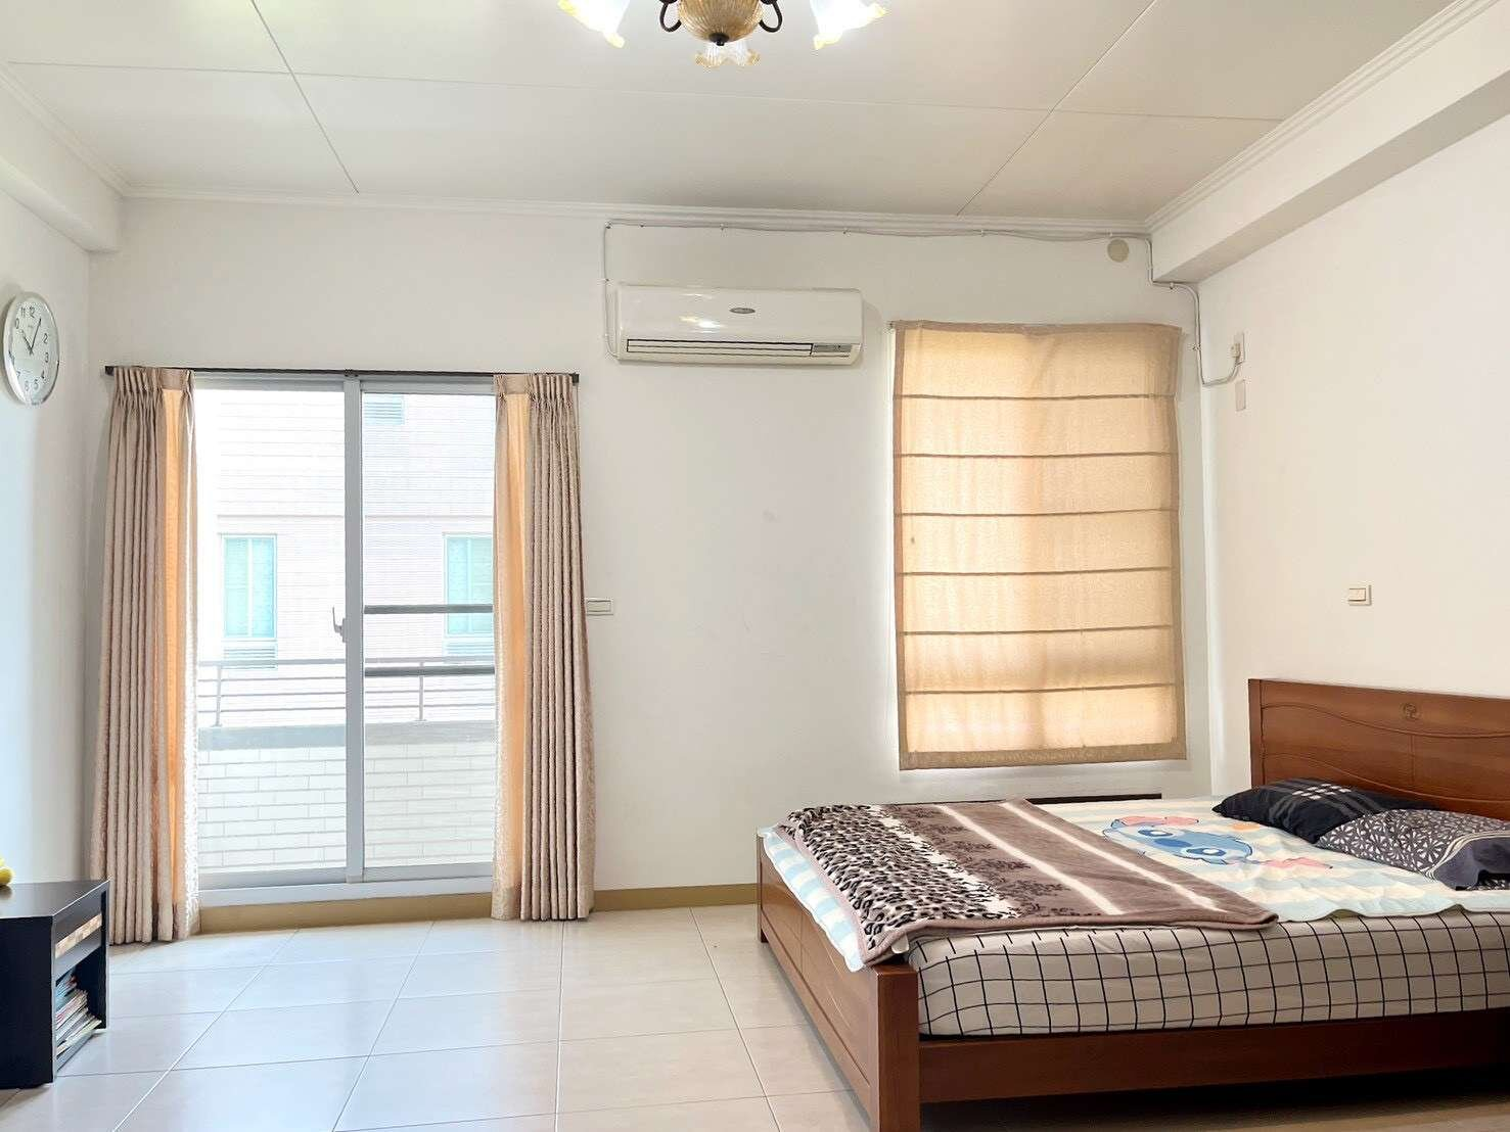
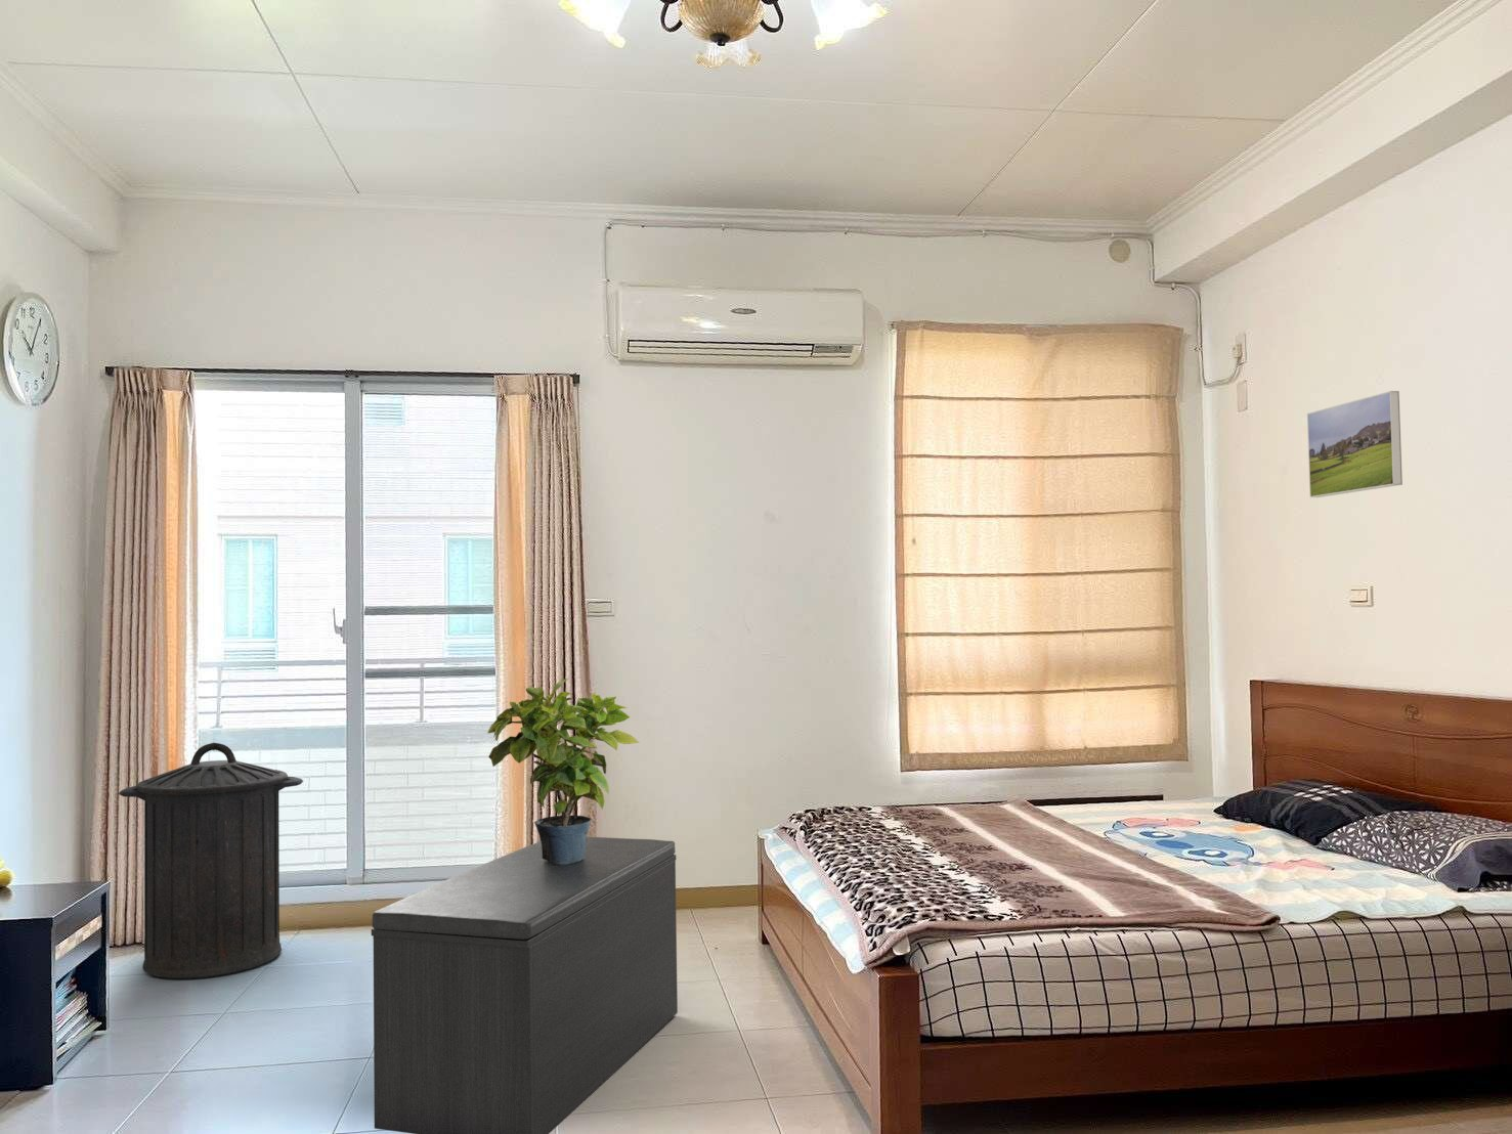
+ bench [371,836,679,1134]
+ trash can [118,742,304,980]
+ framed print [1306,390,1404,498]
+ potted plant [486,678,640,865]
